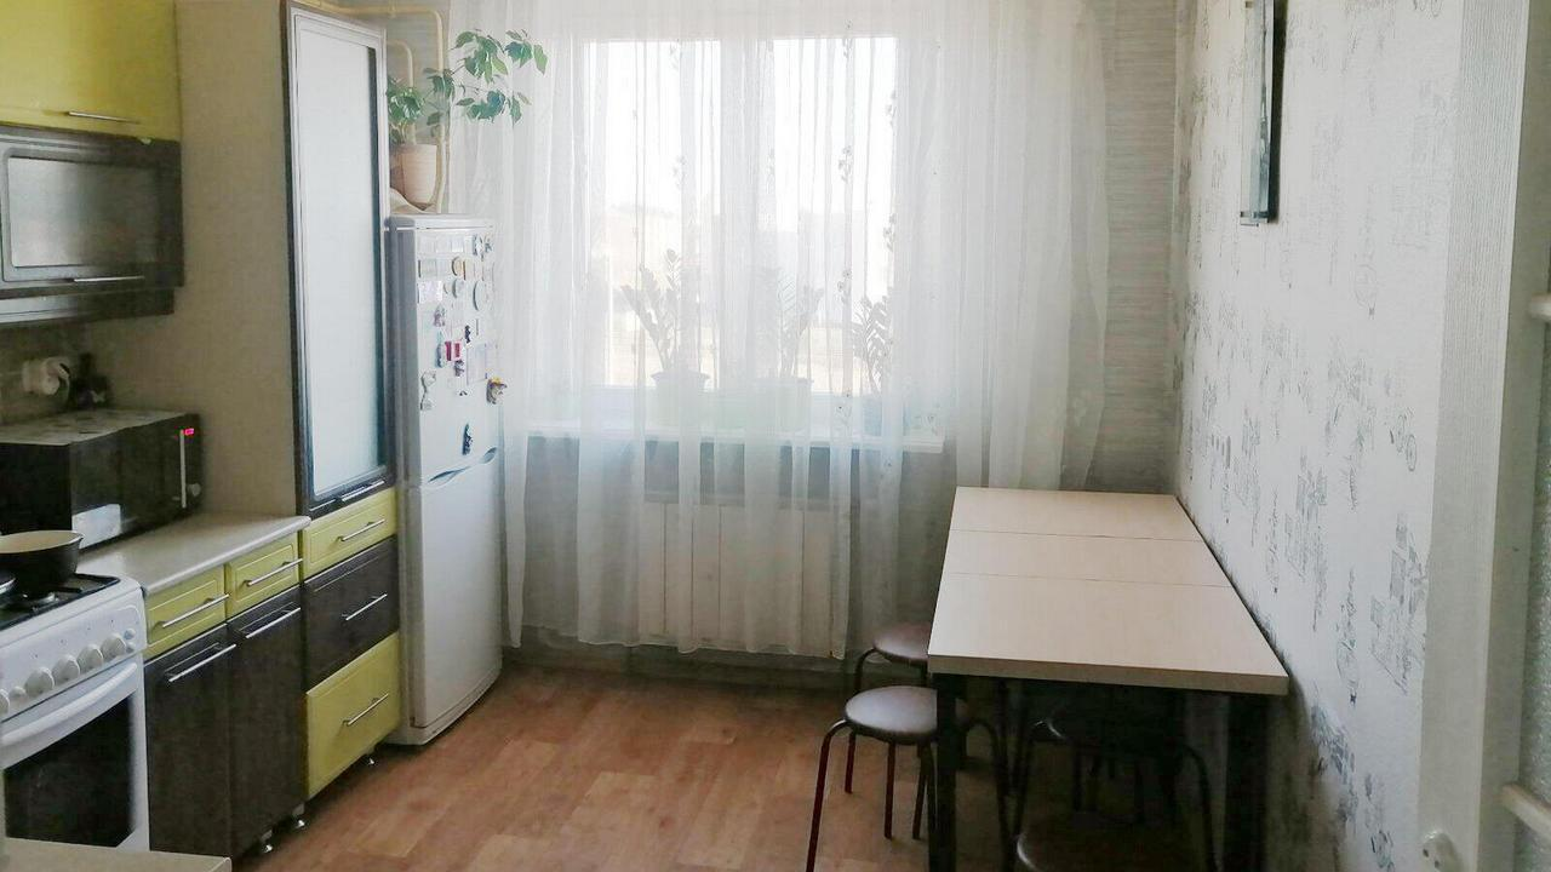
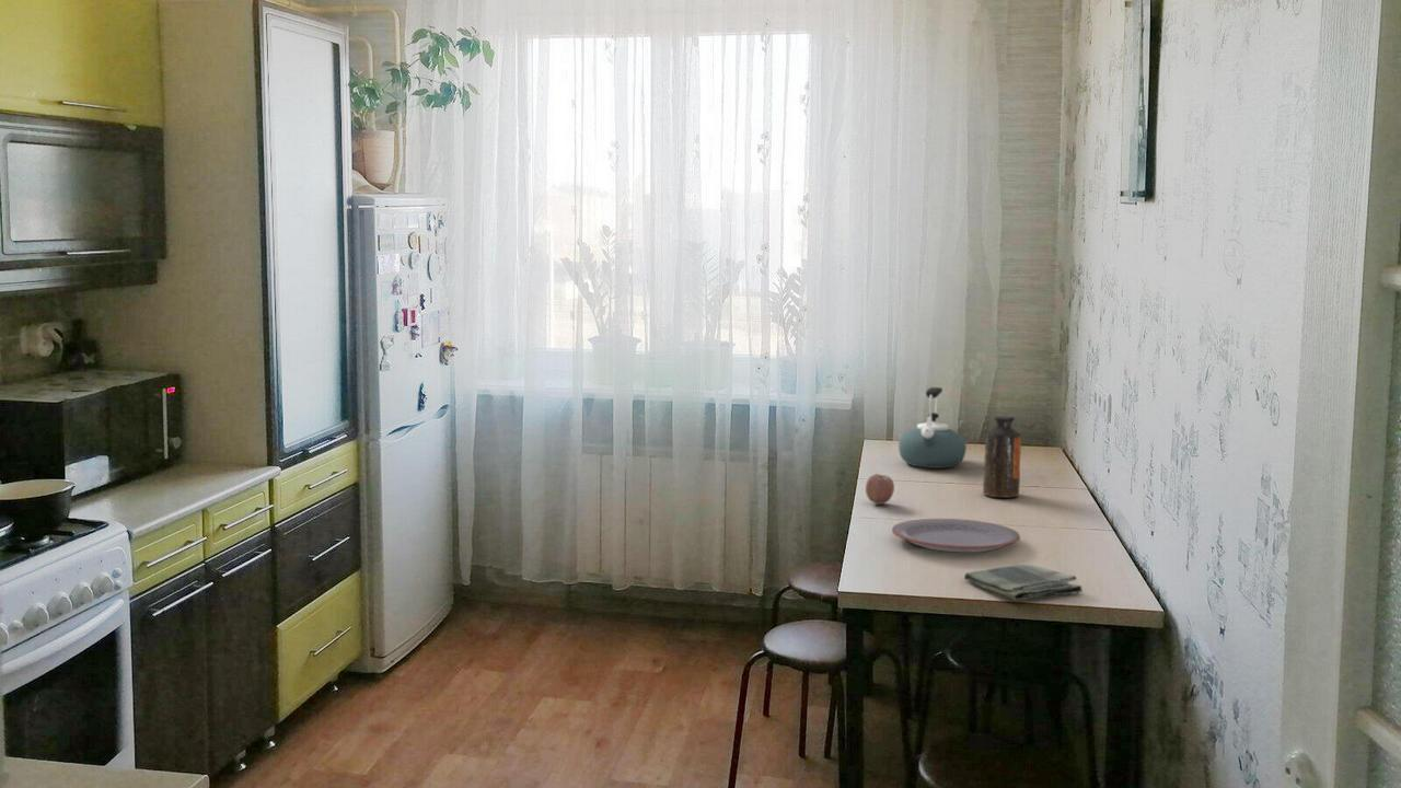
+ fruit [865,473,895,506]
+ bottle [982,415,1022,499]
+ dish towel [963,564,1084,602]
+ kettle [898,386,968,468]
+ plate [891,518,1021,554]
